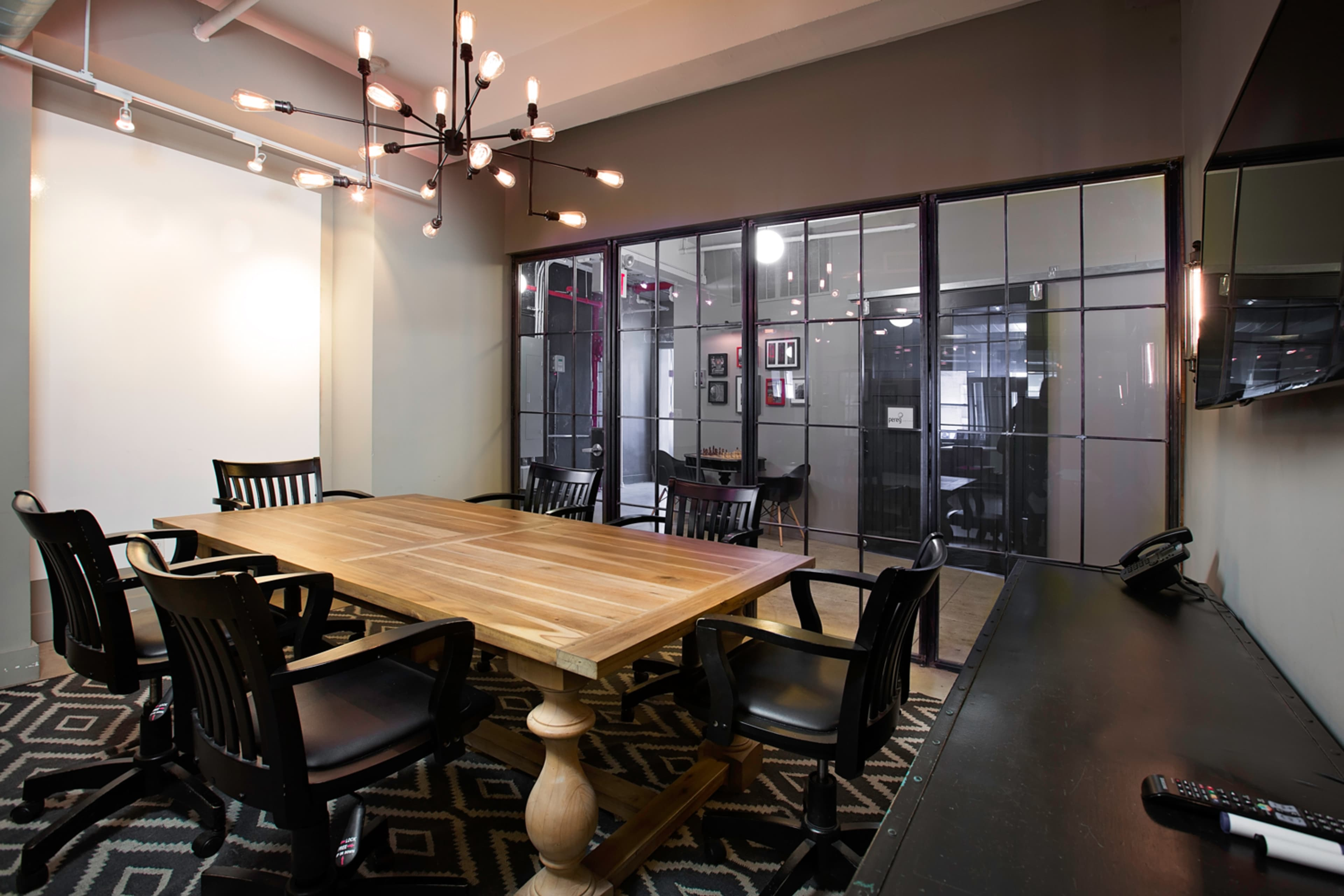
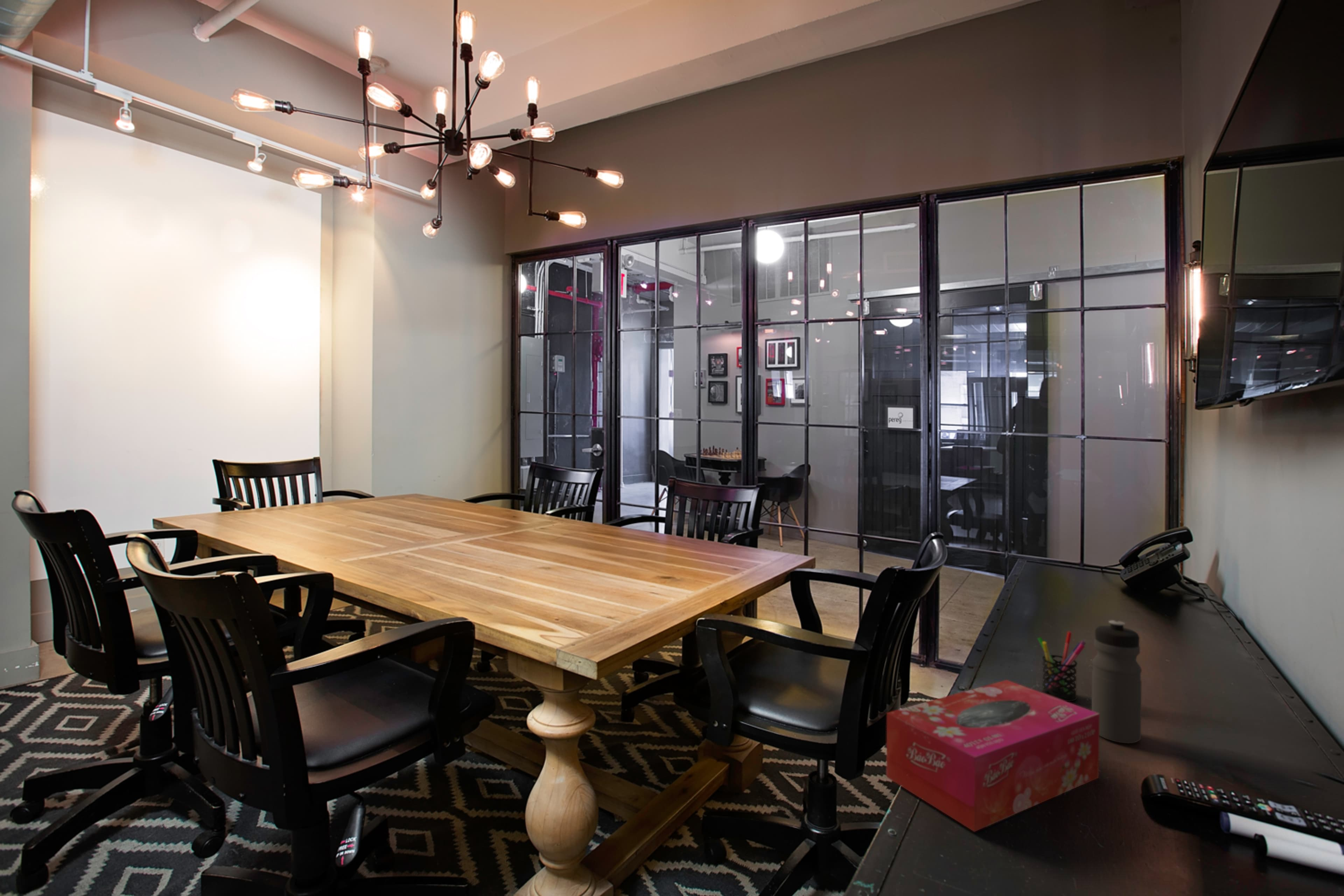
+ tissue box [886,680,1099,832]
+ pen holder [1037,631,1086,702]
+ water bottle [1091,620,1142,744]
